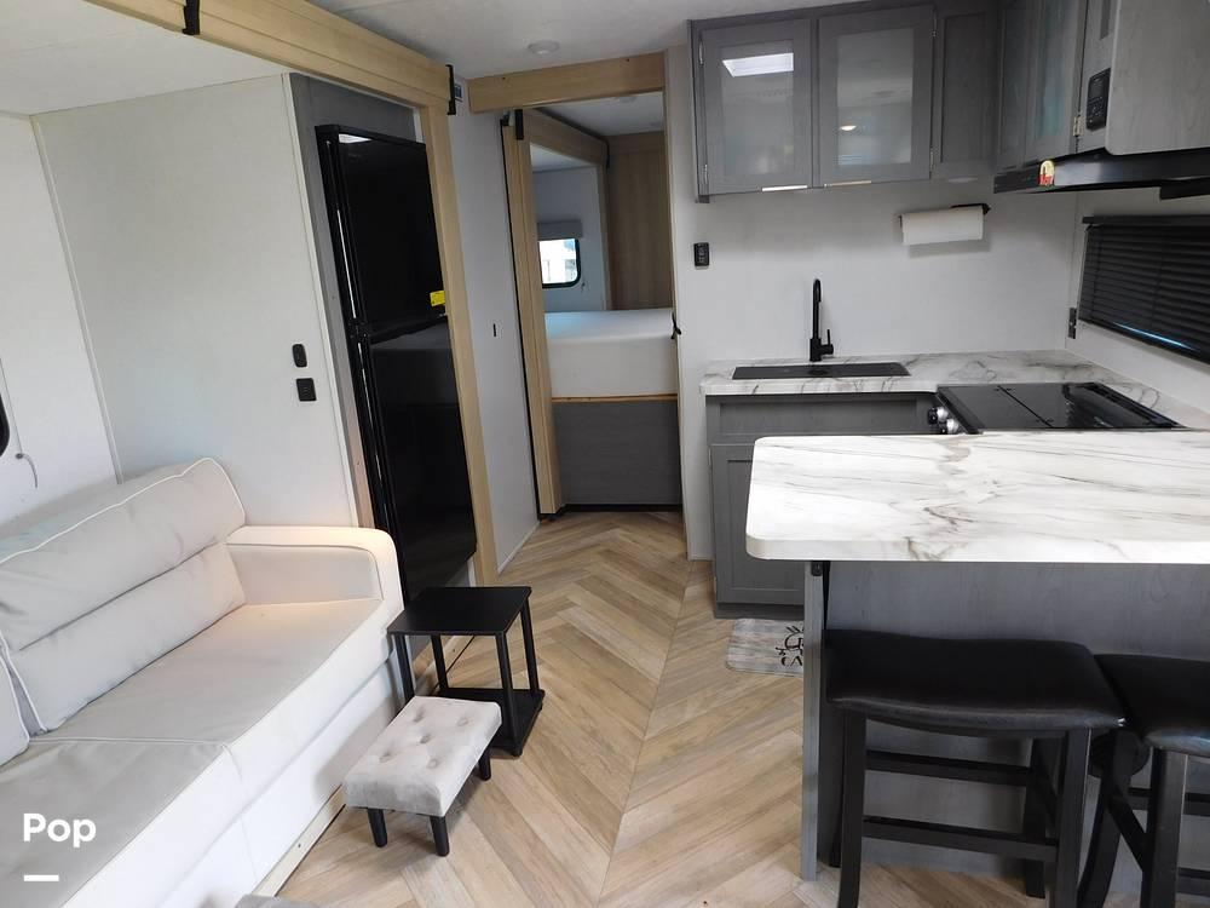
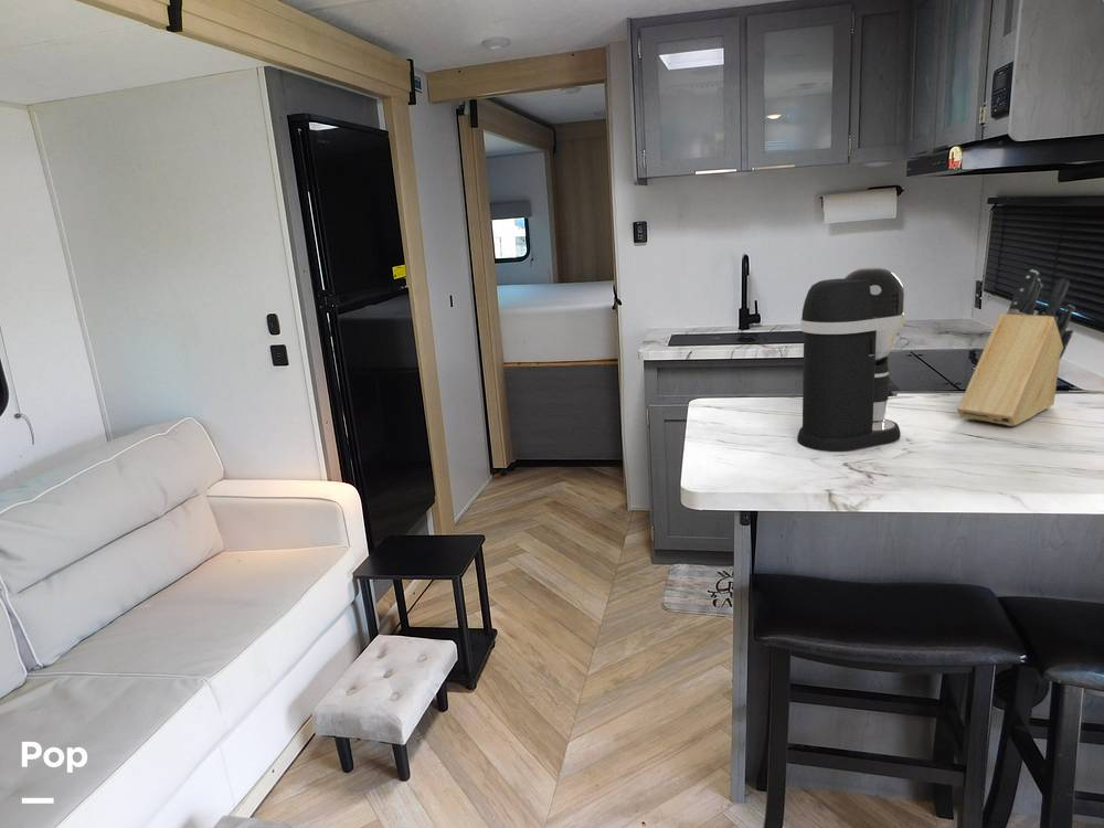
+ coffee maker [796,266,905,452]
+ knife block [957,268,1076,427]
